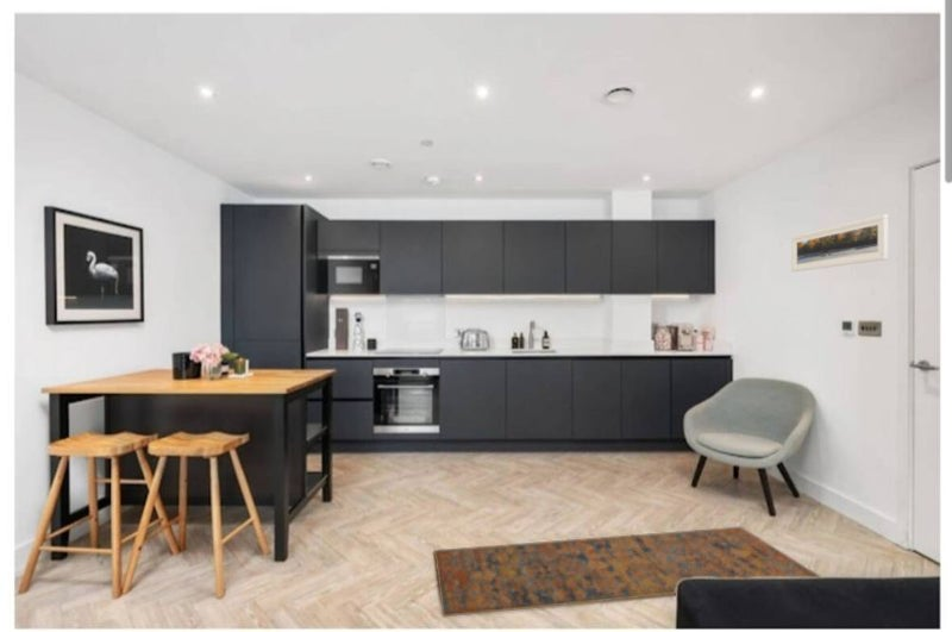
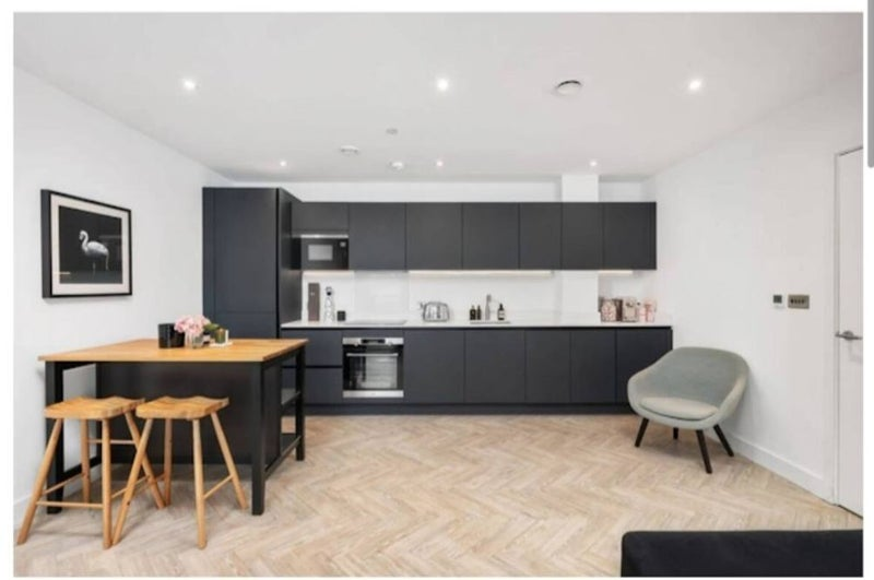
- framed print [790,213,890,273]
- rug [433,526,822,618]
